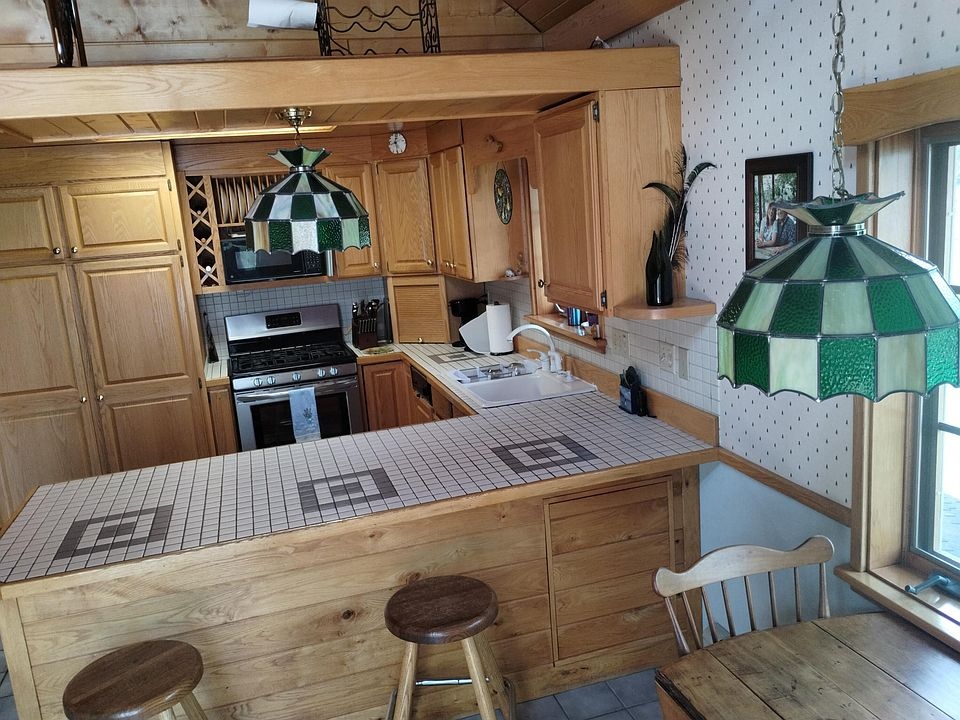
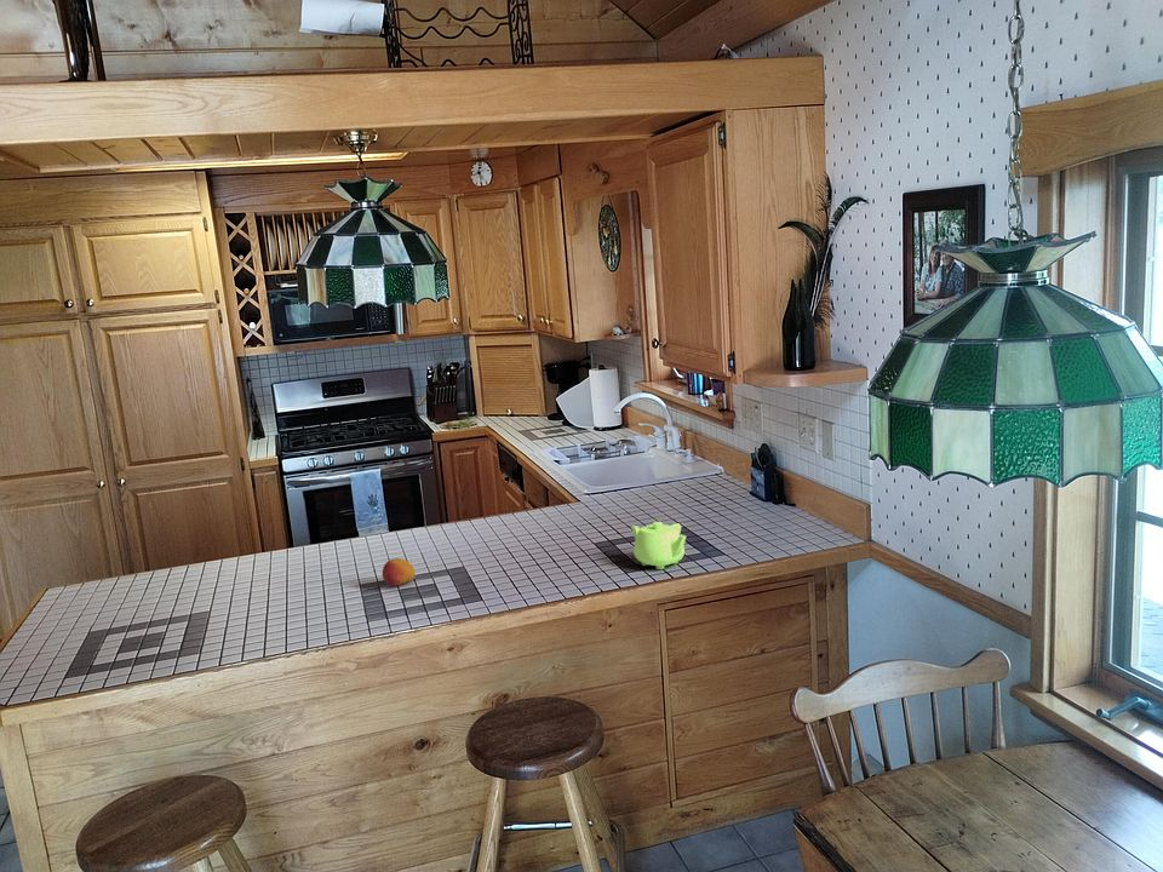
+ fruit [382,557,417,587]
+ teapot [630,521,687,570]
